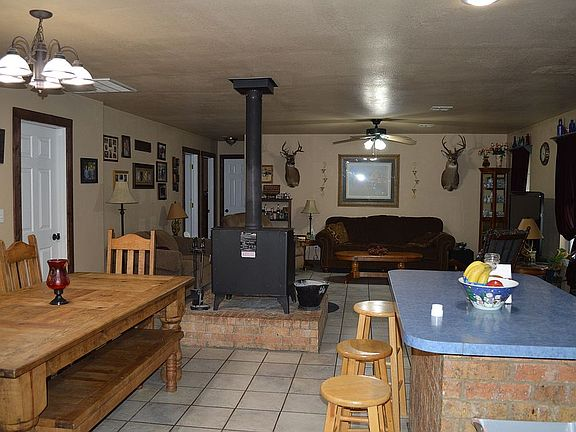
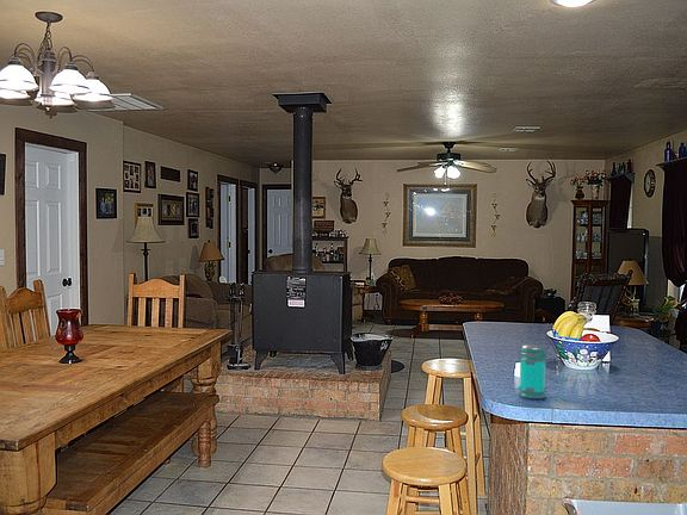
+ jar [518,343,549,399]
